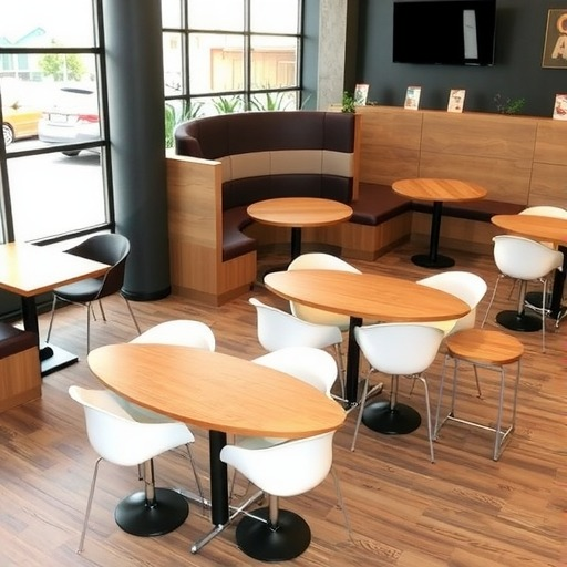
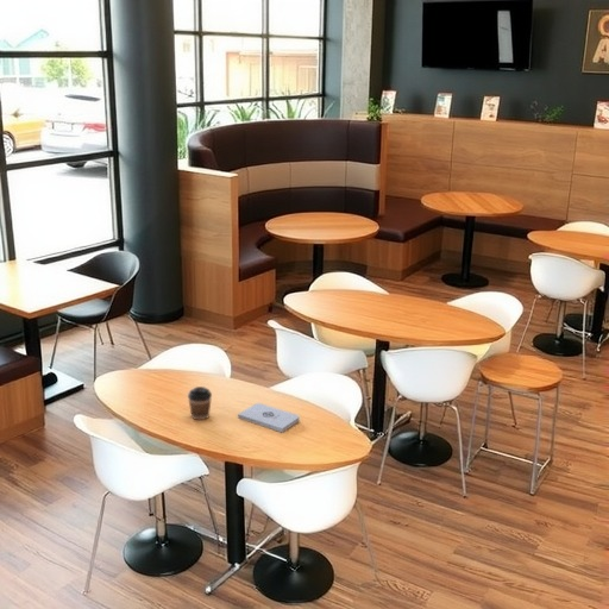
+ coffee cup [187,385,213,421]
+ notepad [237,402,301,433]
